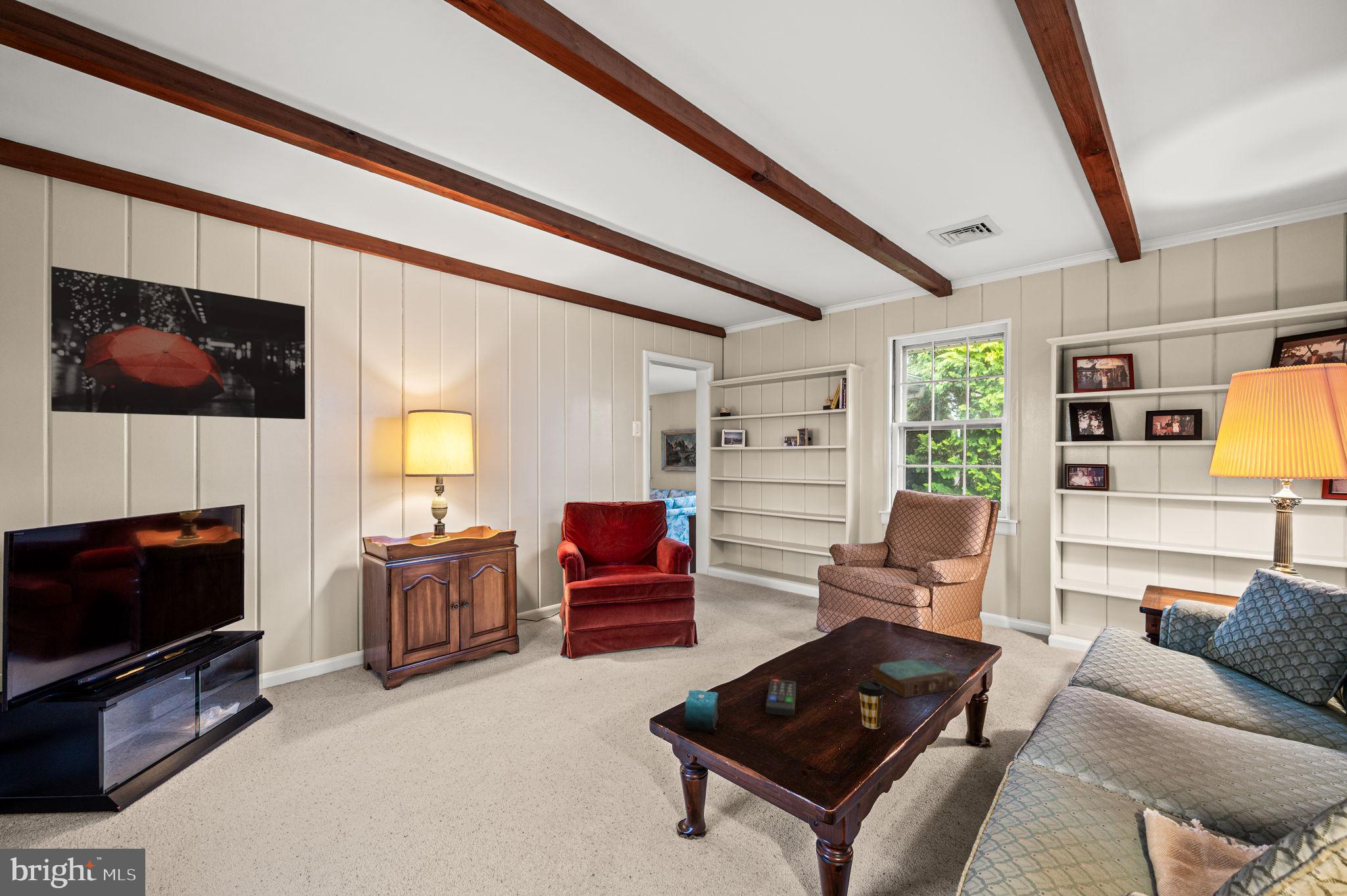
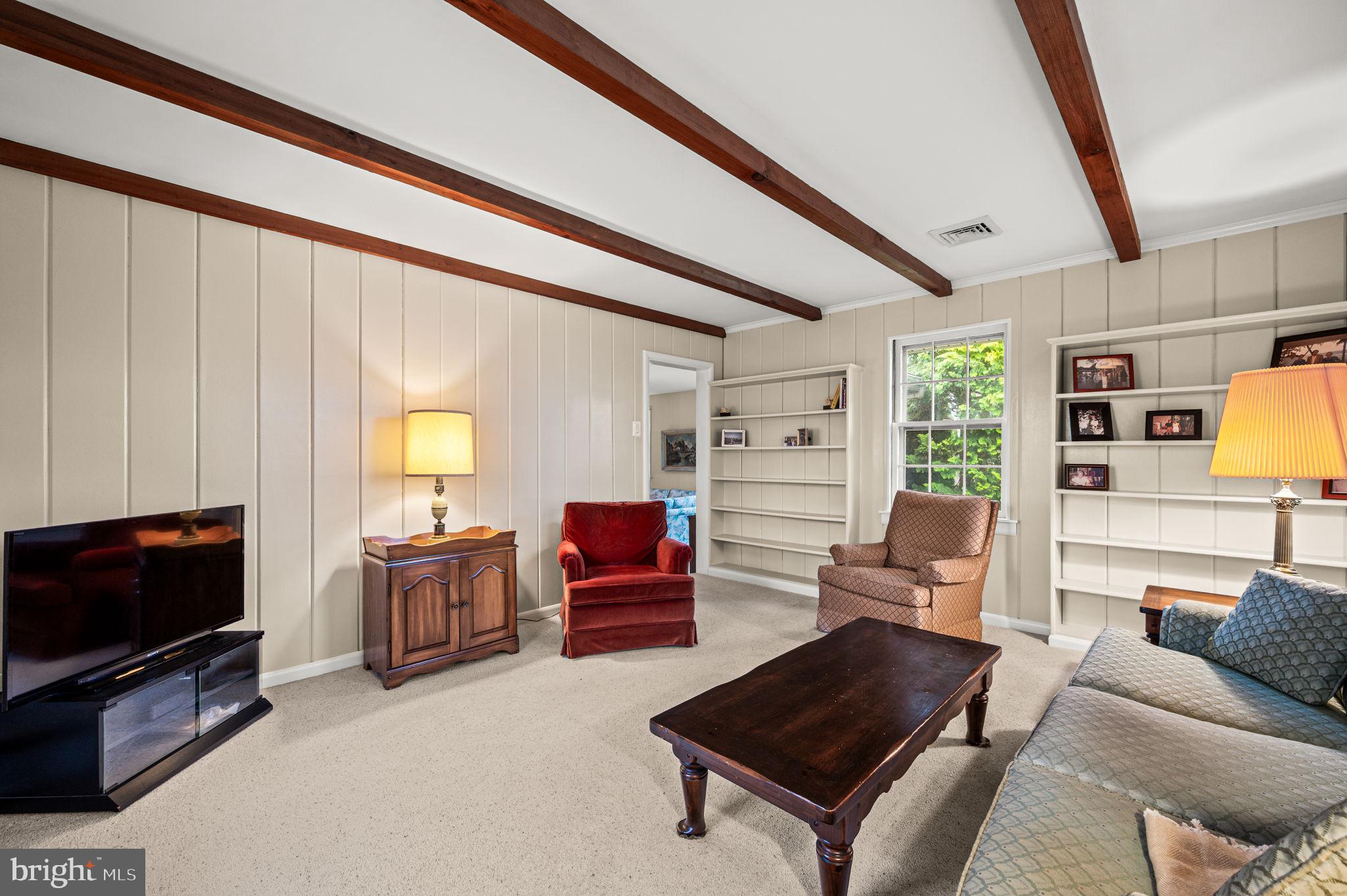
- candle [684,690,719,733]
- wall art [51,266,306,420]
- book [871,657,960,699]
- coffee cup [857,680,885,730]
- remote control [766,678,796,717]
